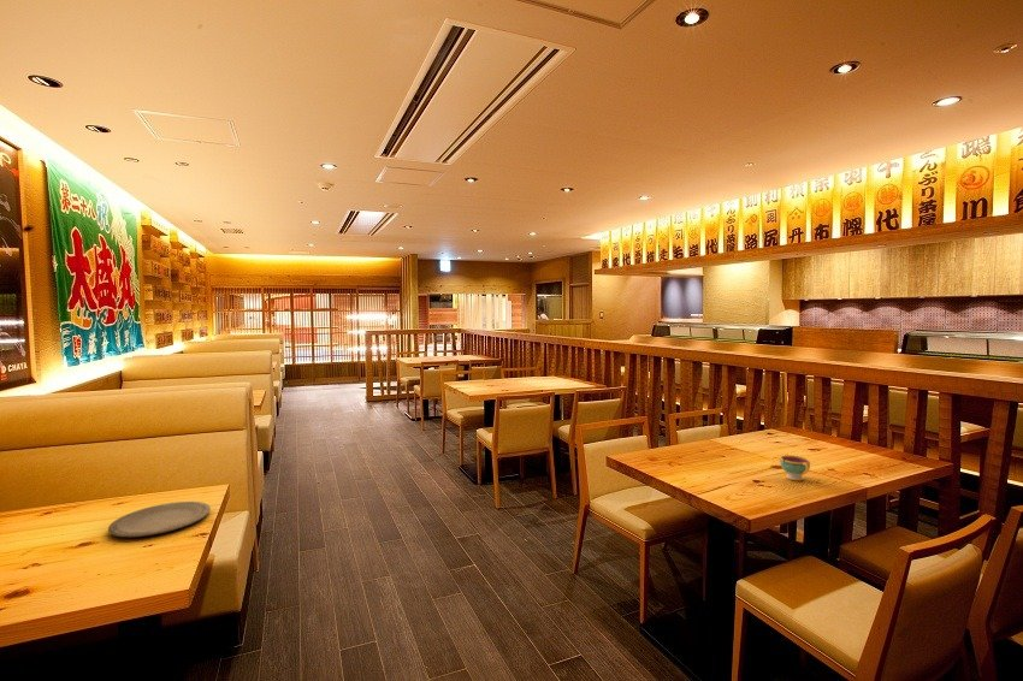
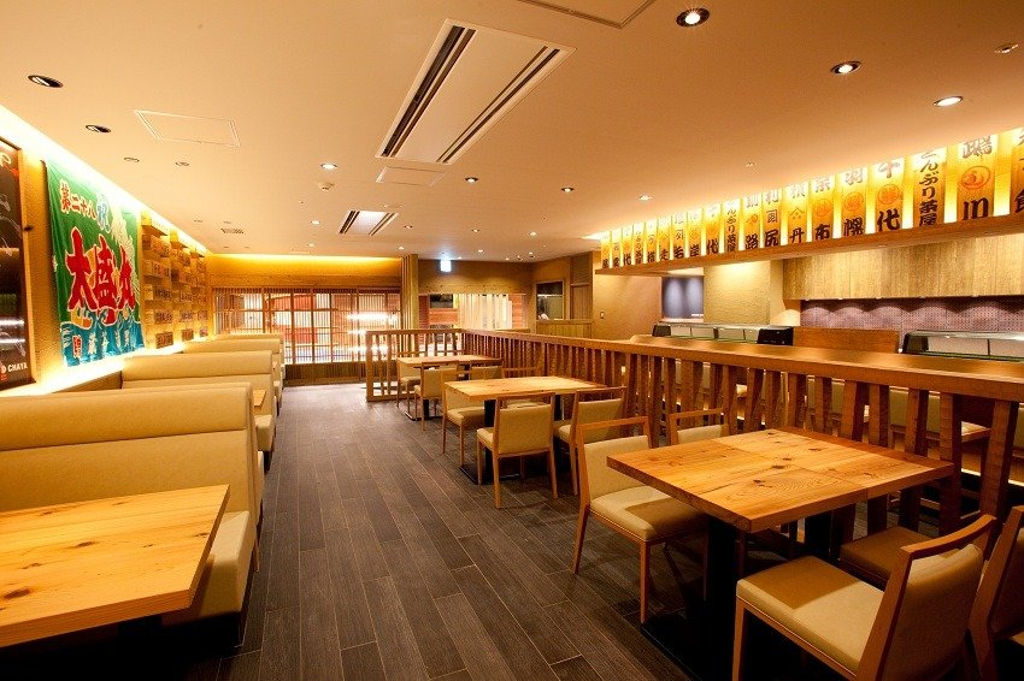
- plate [107,501,212,538]
- teacup [779,455,811,481]
